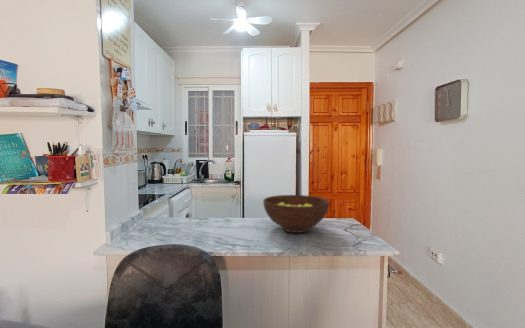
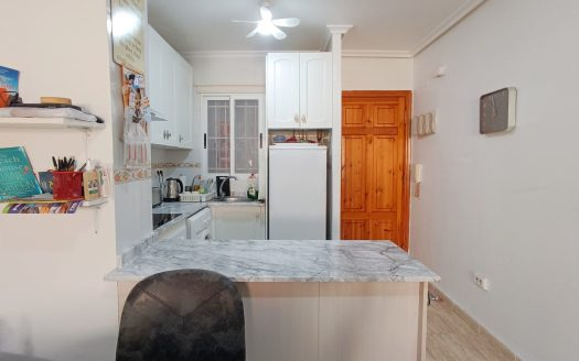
- fruit bowl [262,194,330,234]
